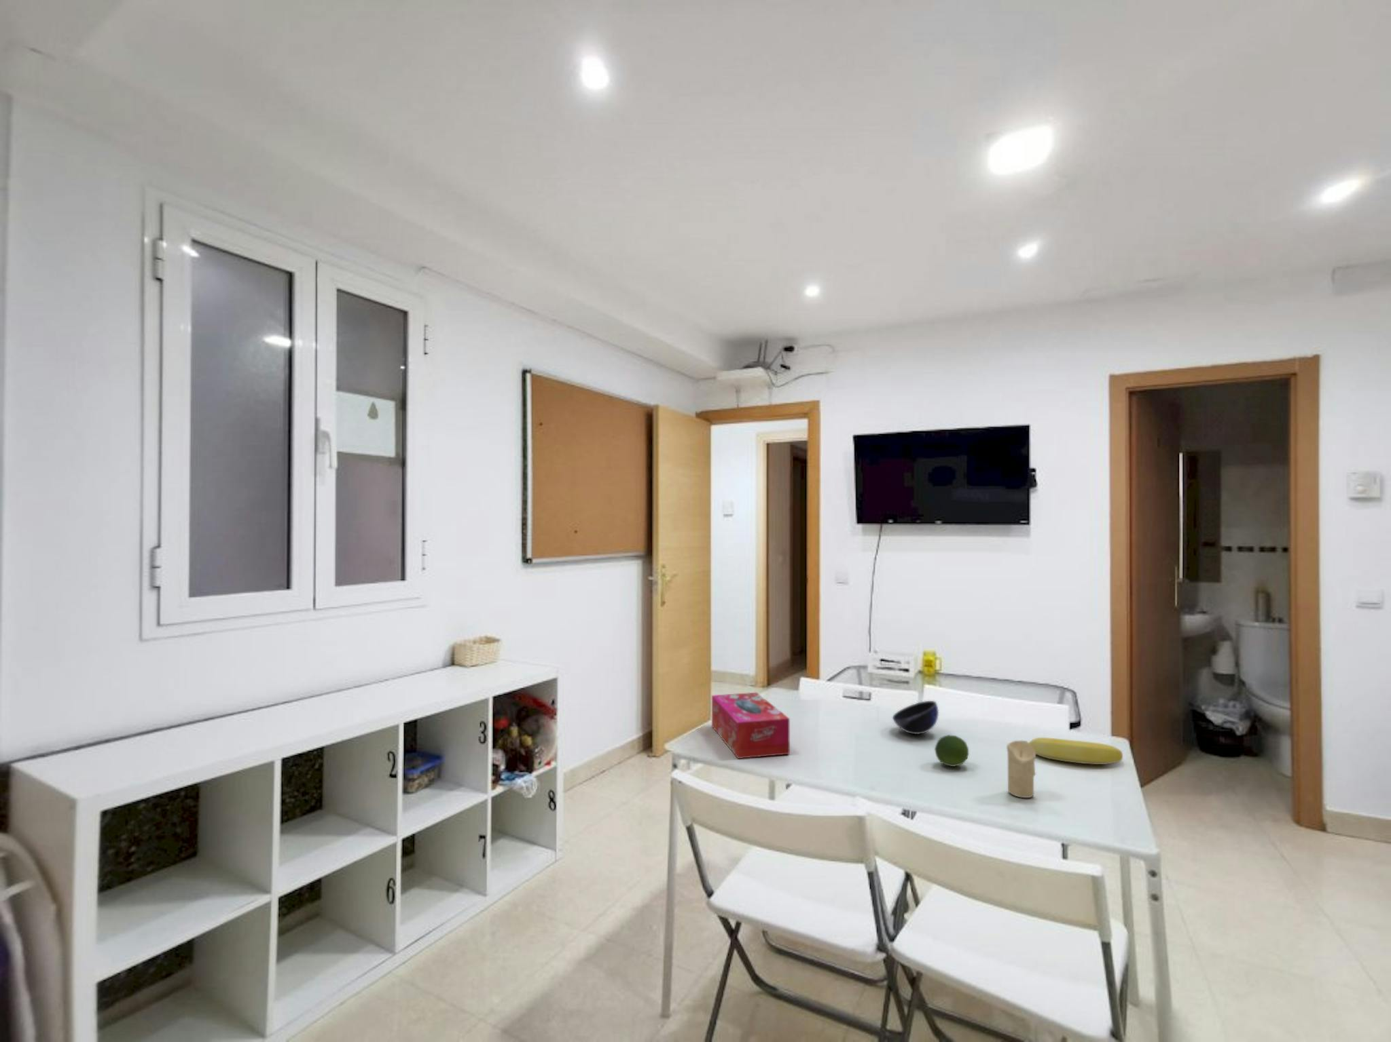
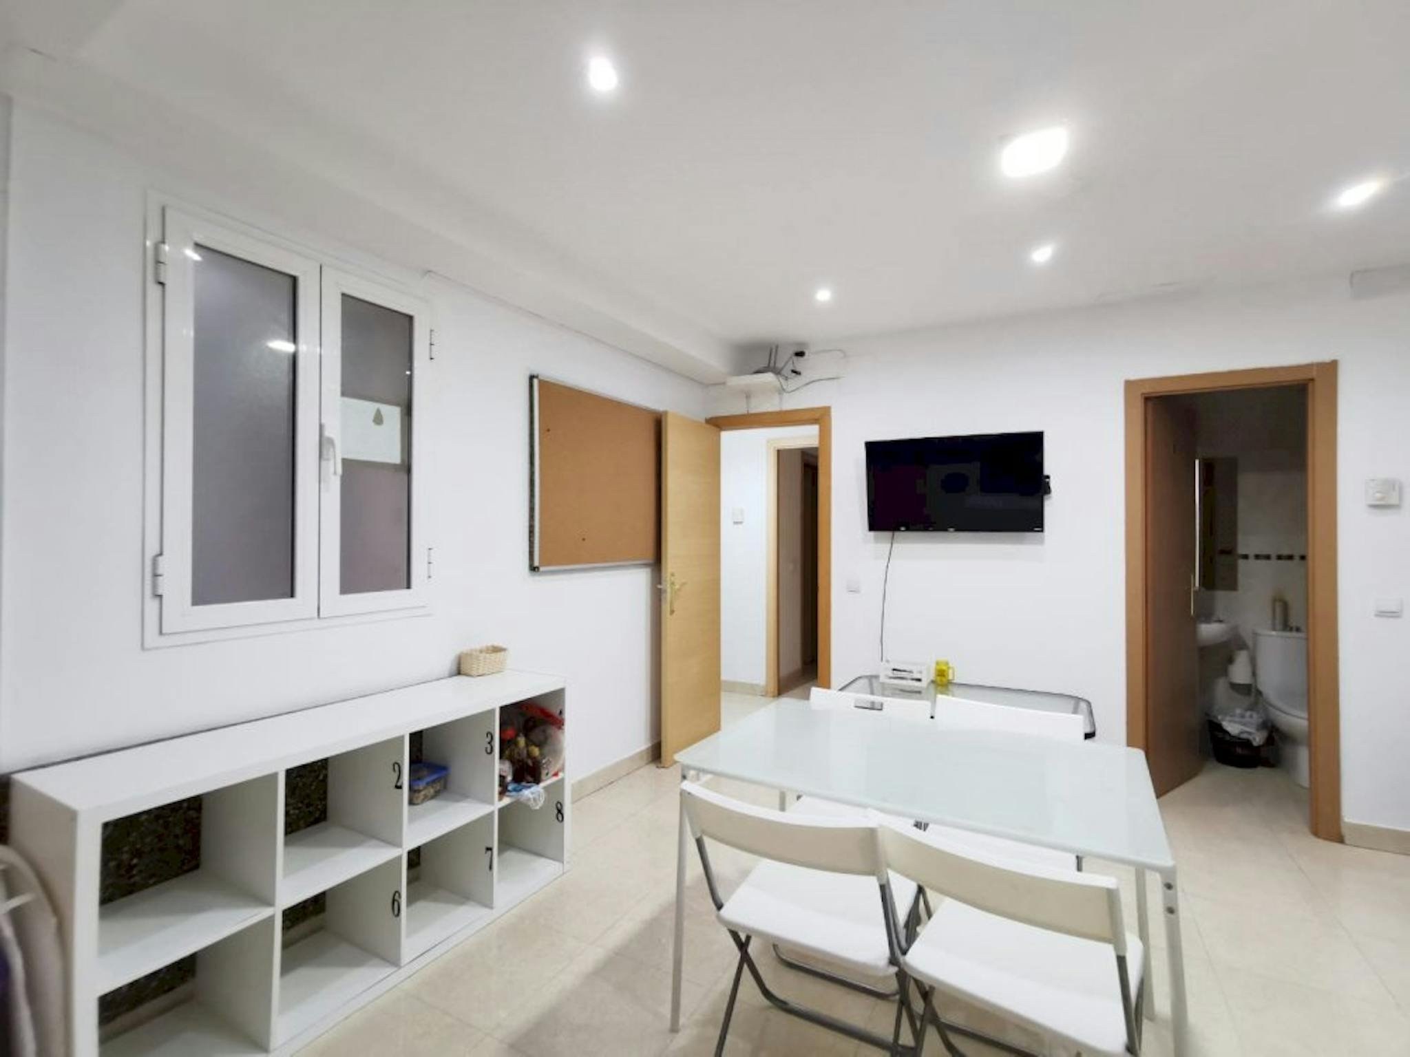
- fruit [934,734,969,767]
- candle [1005,740,1036,798]
- banana [1022,737,1124,765]
- bowl [892,701,940,734]
- tissue box [711,692,791,760]
